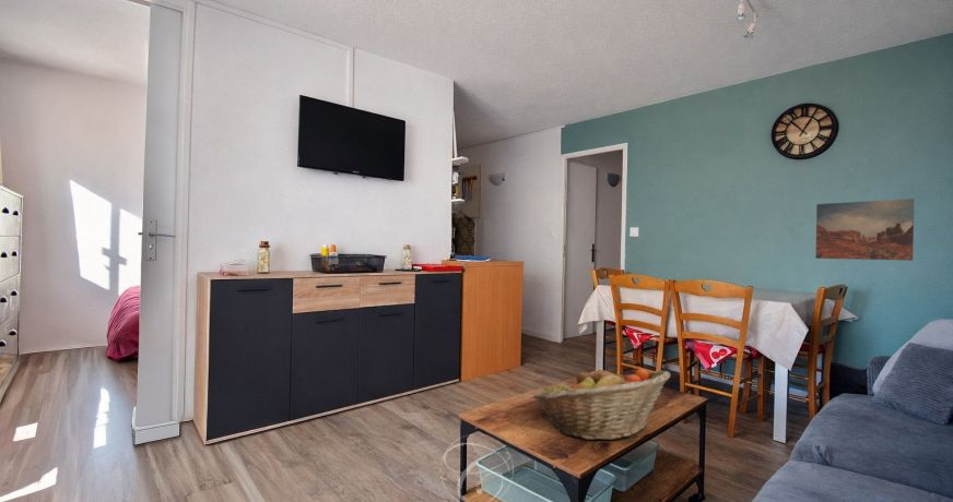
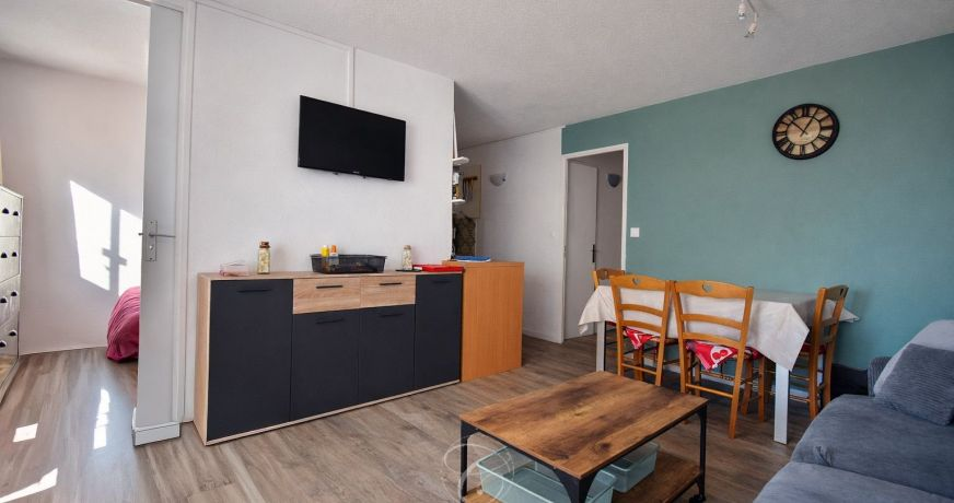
- wall art [814,198,915,262]
- fruit basket [532,368,671,441]
